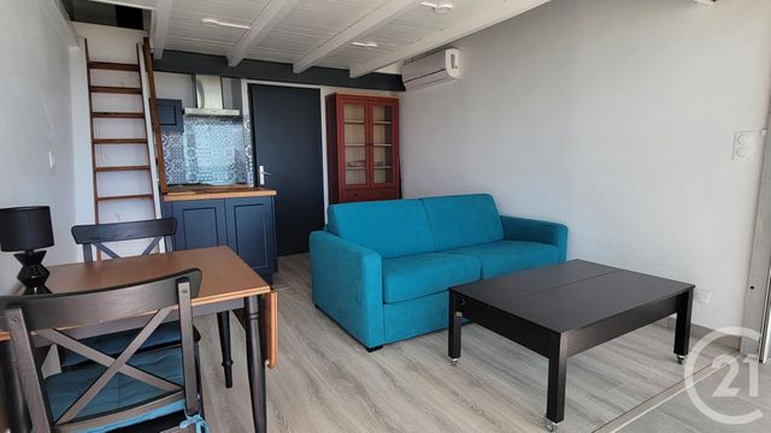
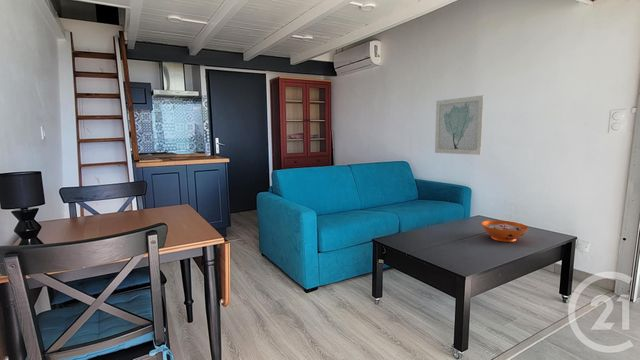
+ decorative bowl [481,219,529,243]
+ wall art [434,94,485,156]
